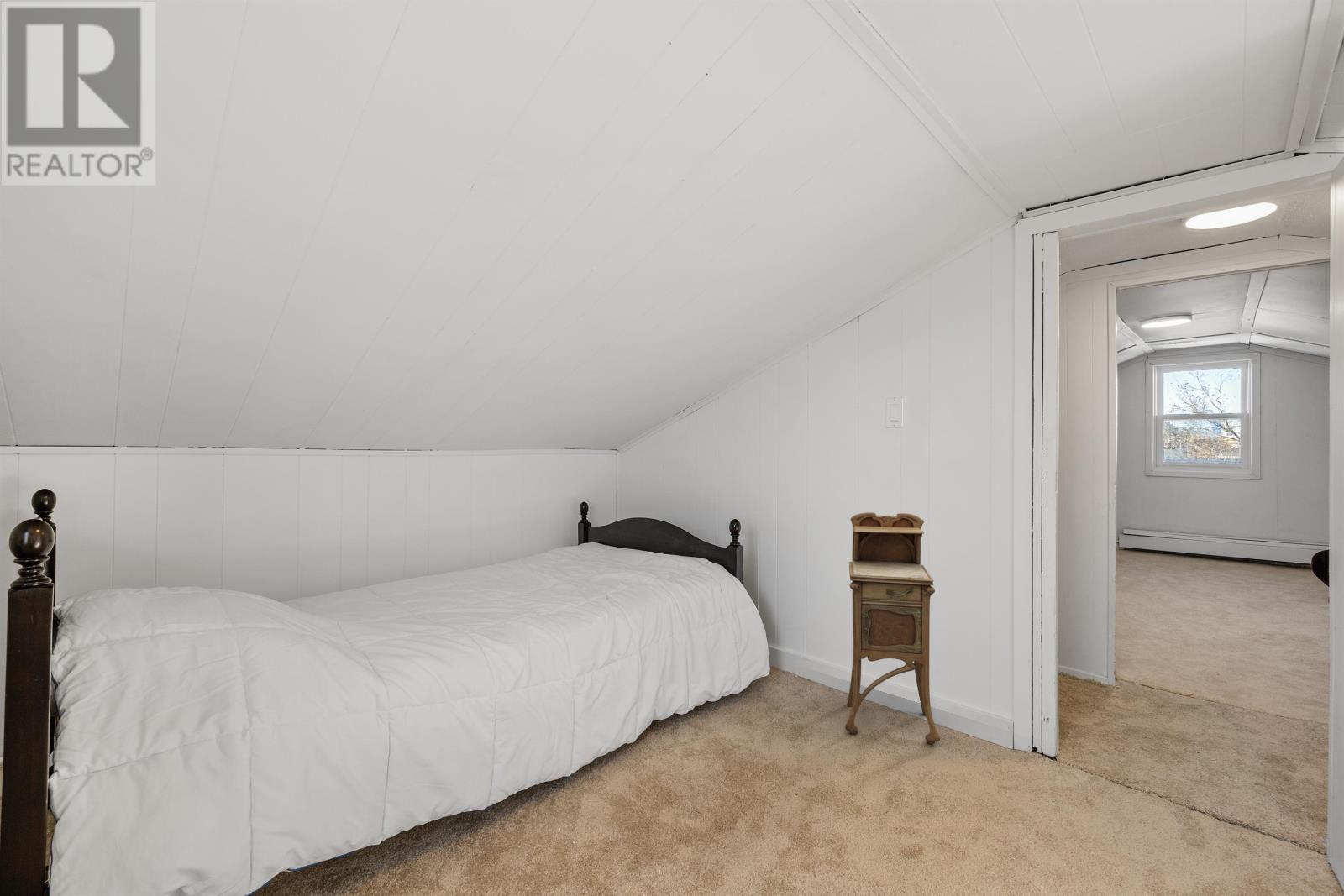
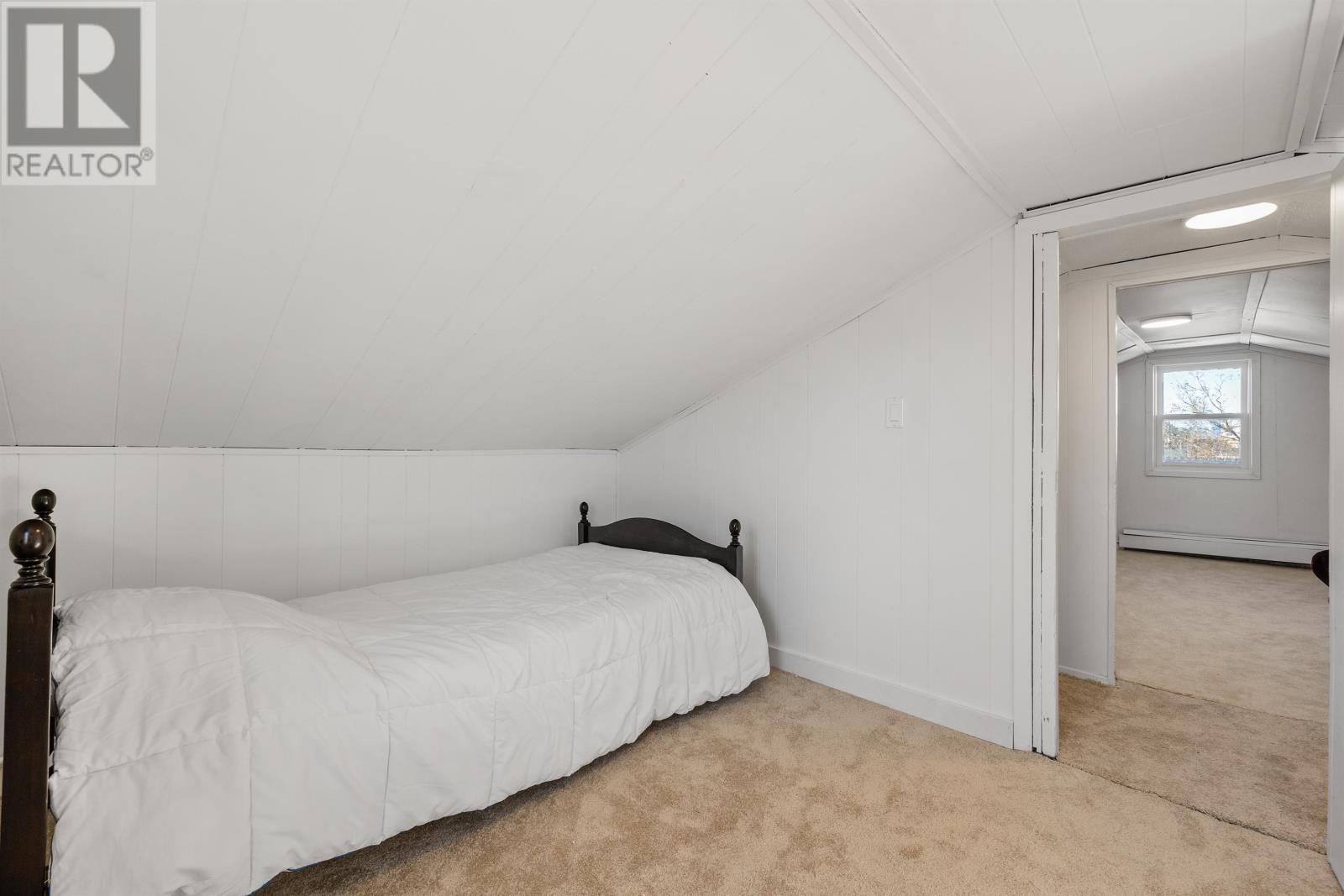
- nightstand [844,511,941,745]
